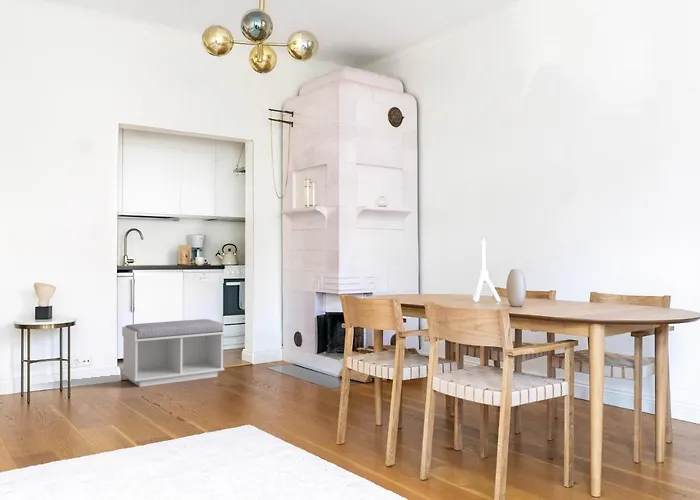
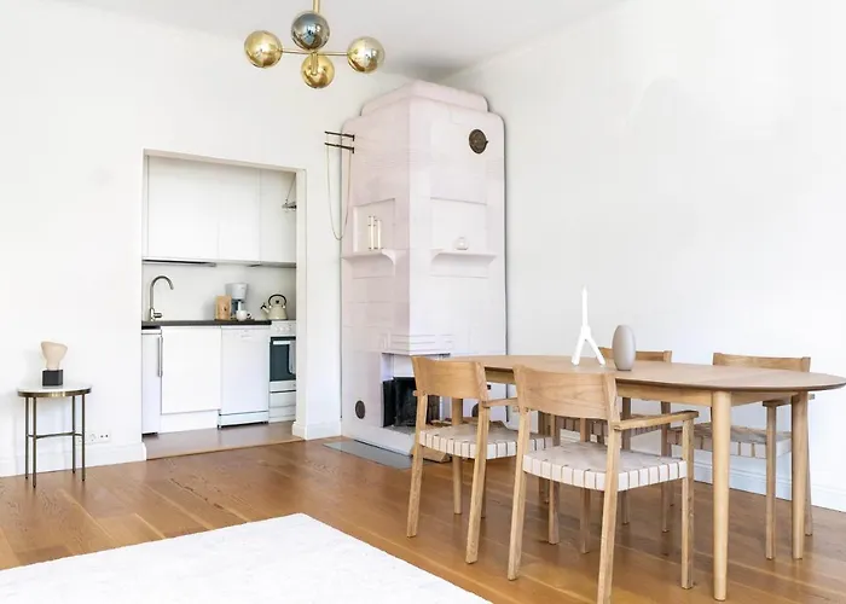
- bench [121,318,226,388]
